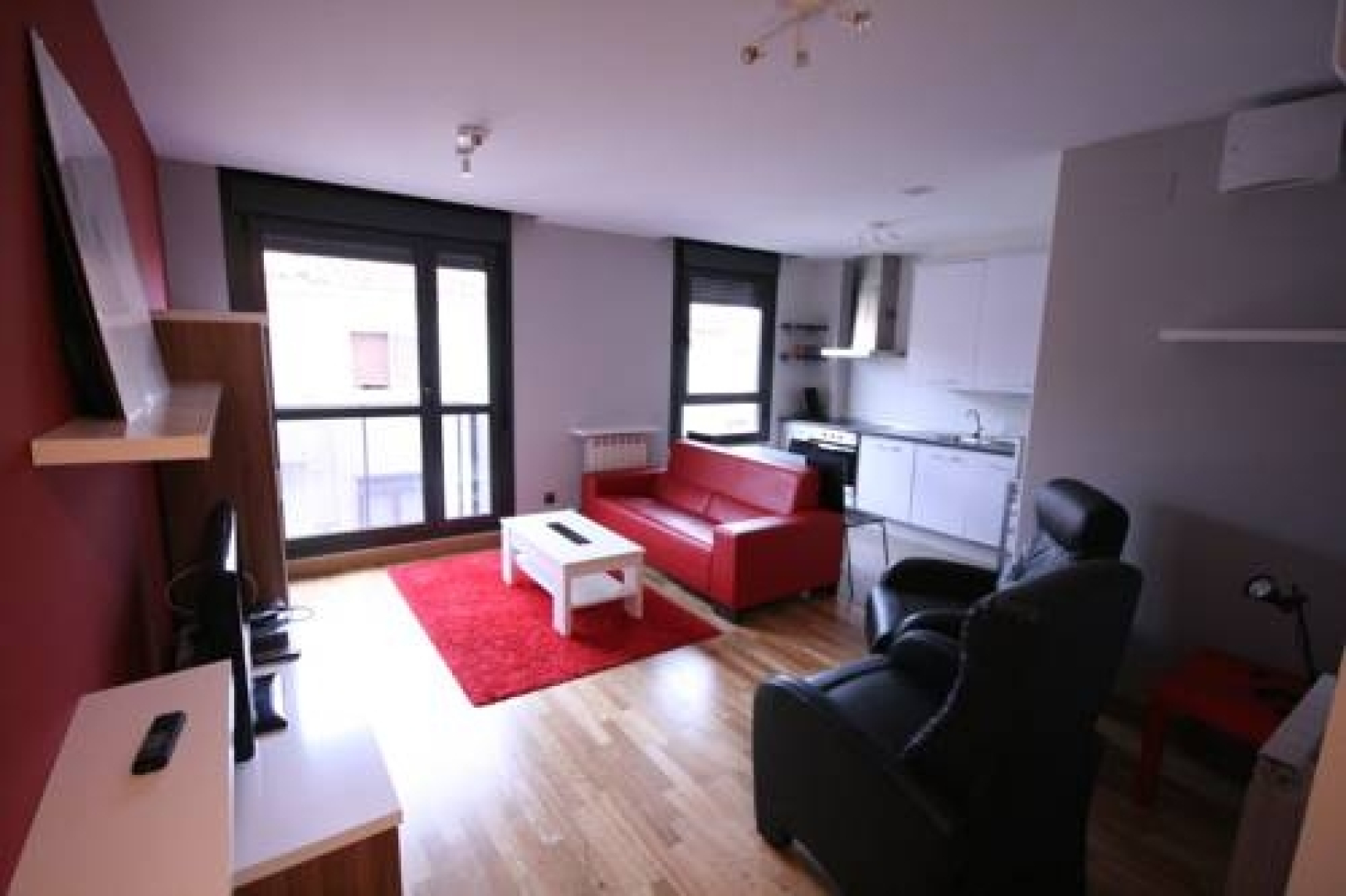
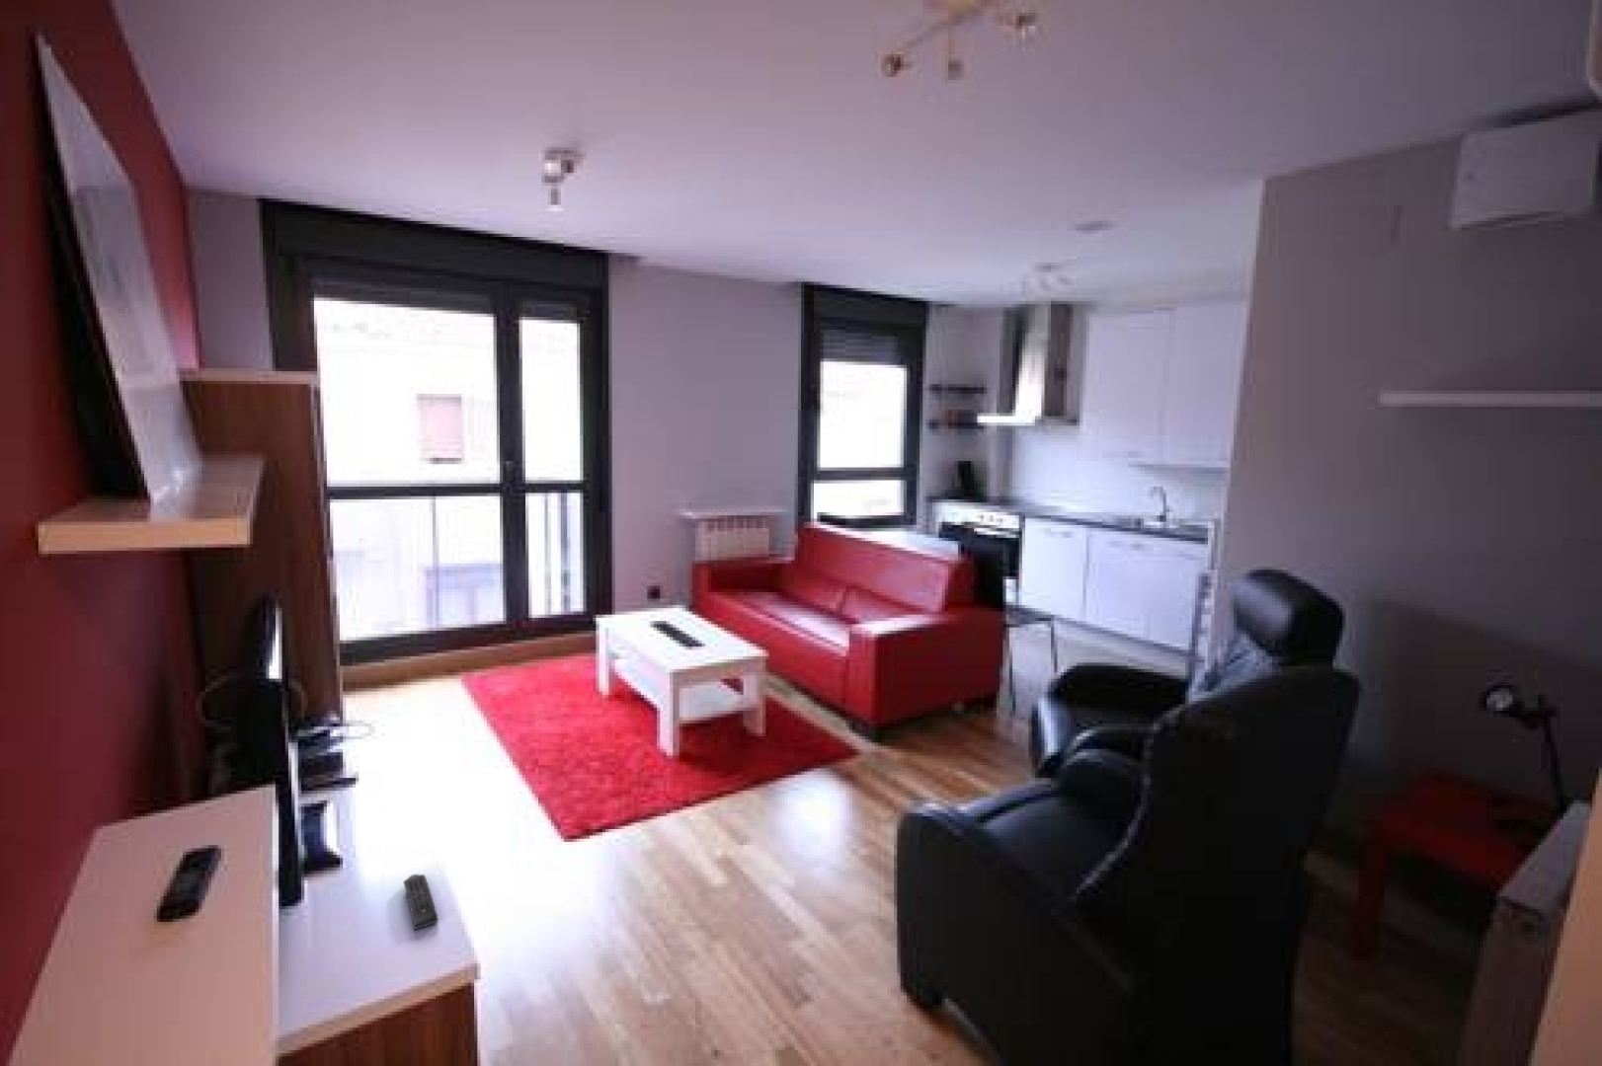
+ remote control [403,873,439,930]
